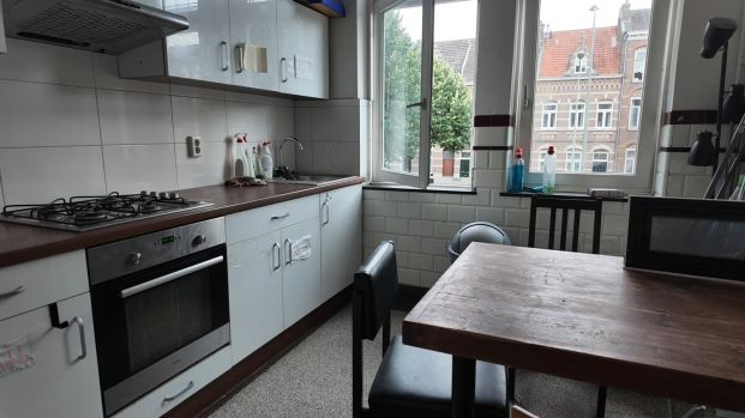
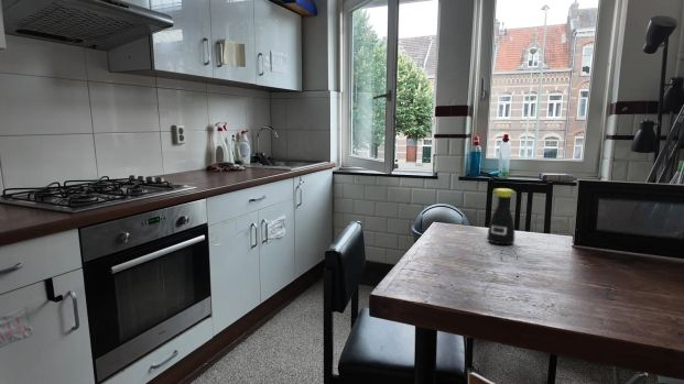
+ bottle [487,187,515,245]
